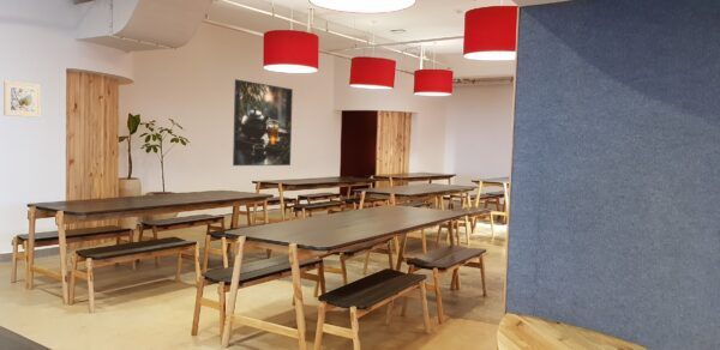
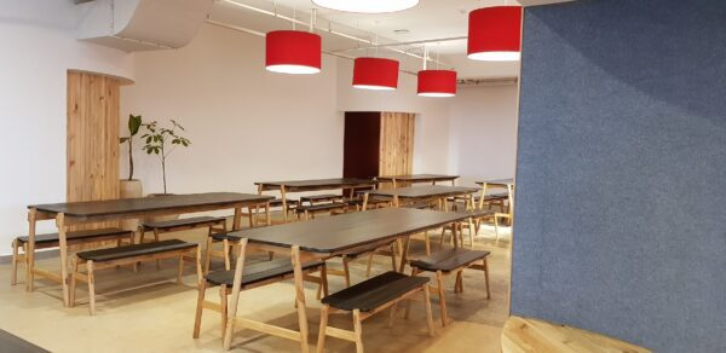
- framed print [232,78,294,167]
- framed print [2,80,42,119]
